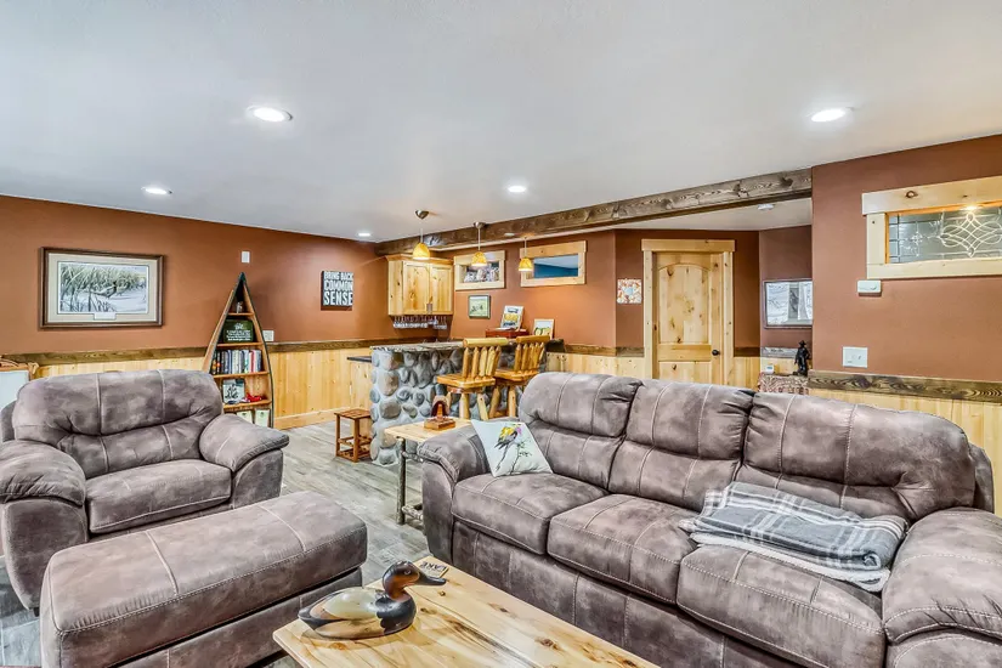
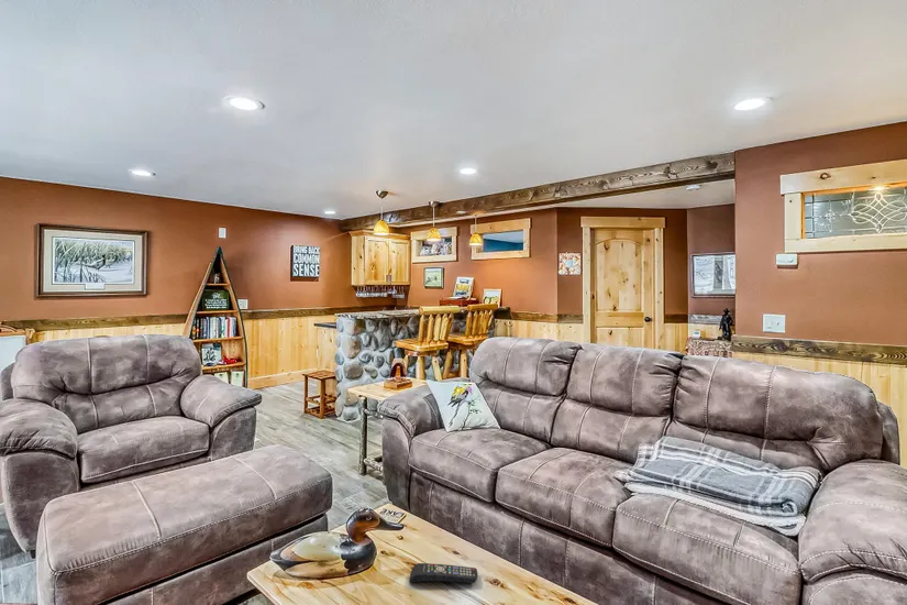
+ remote control [408,562,478,584]
